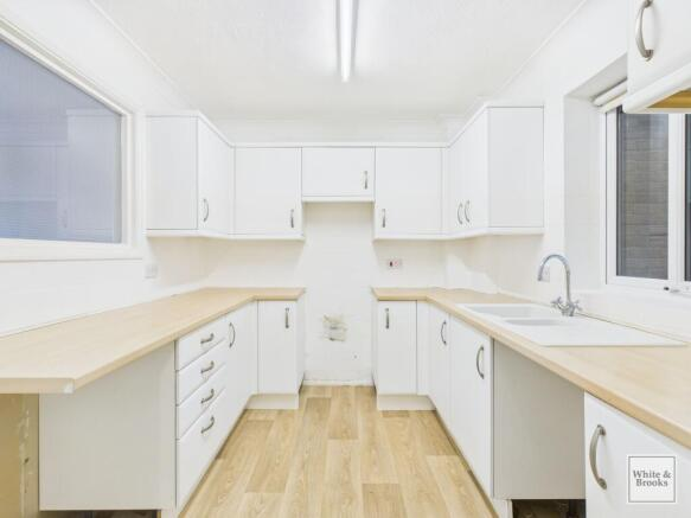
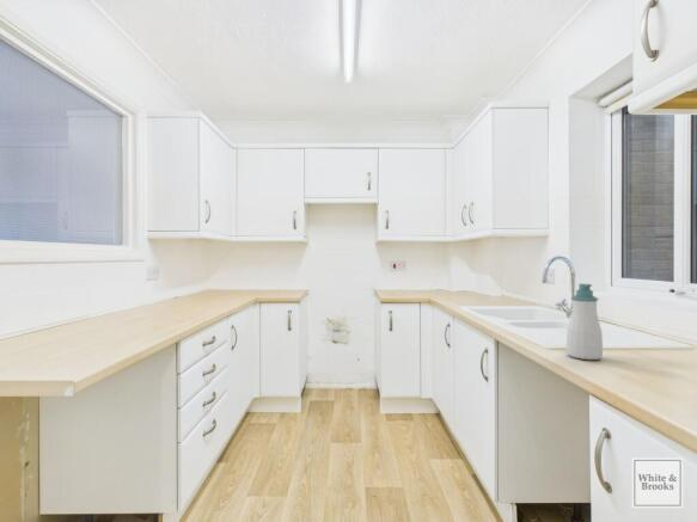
+ soap bottle [565,283,604,361]
